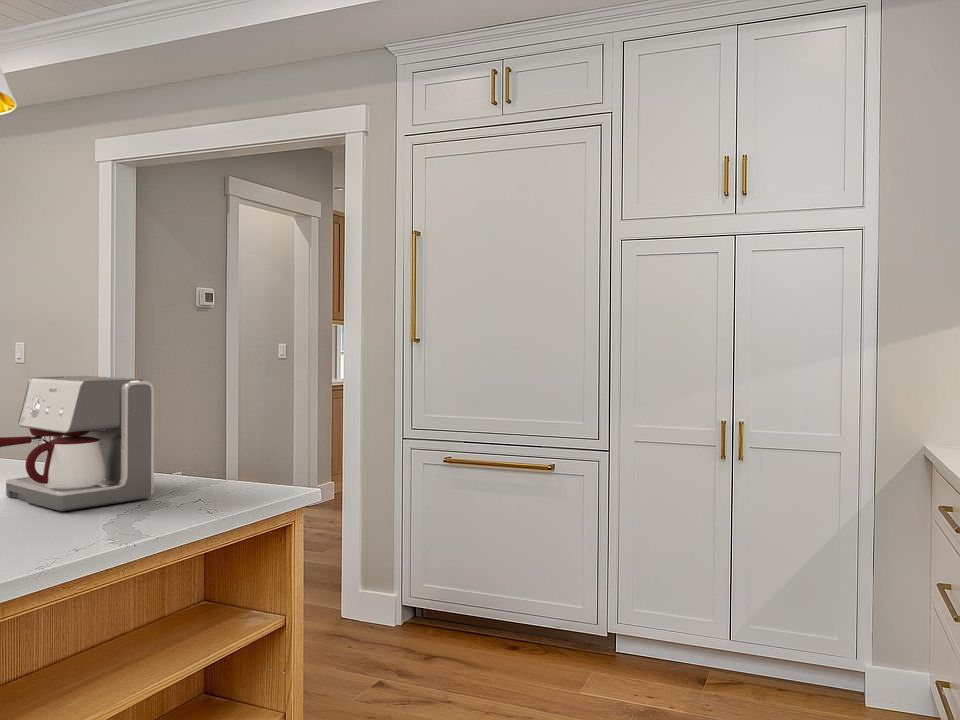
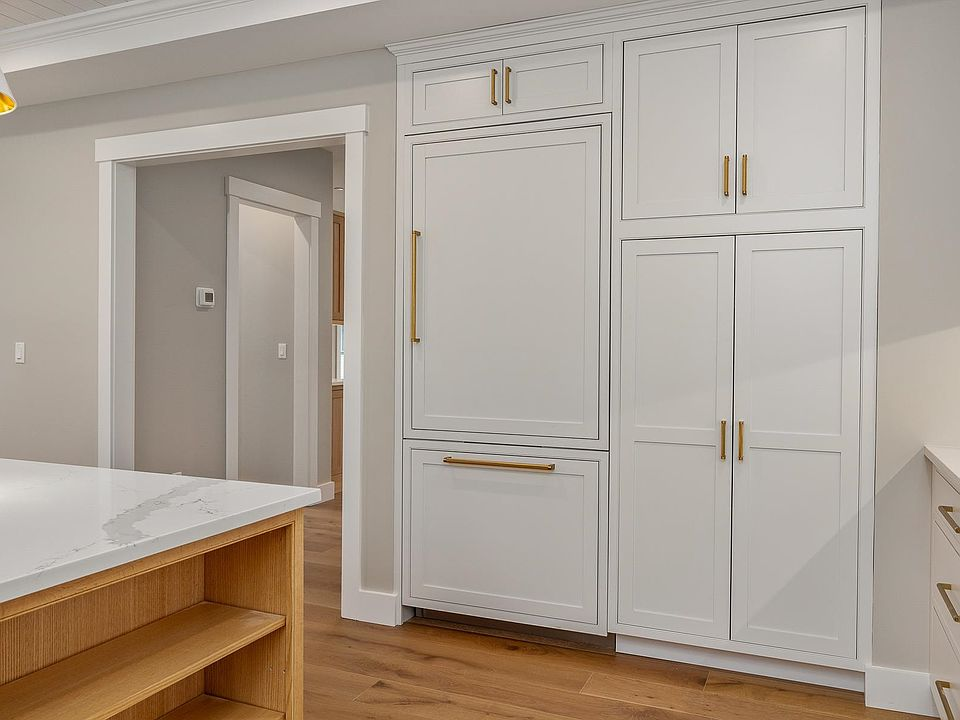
- coffee maker [0,375,155,512]
